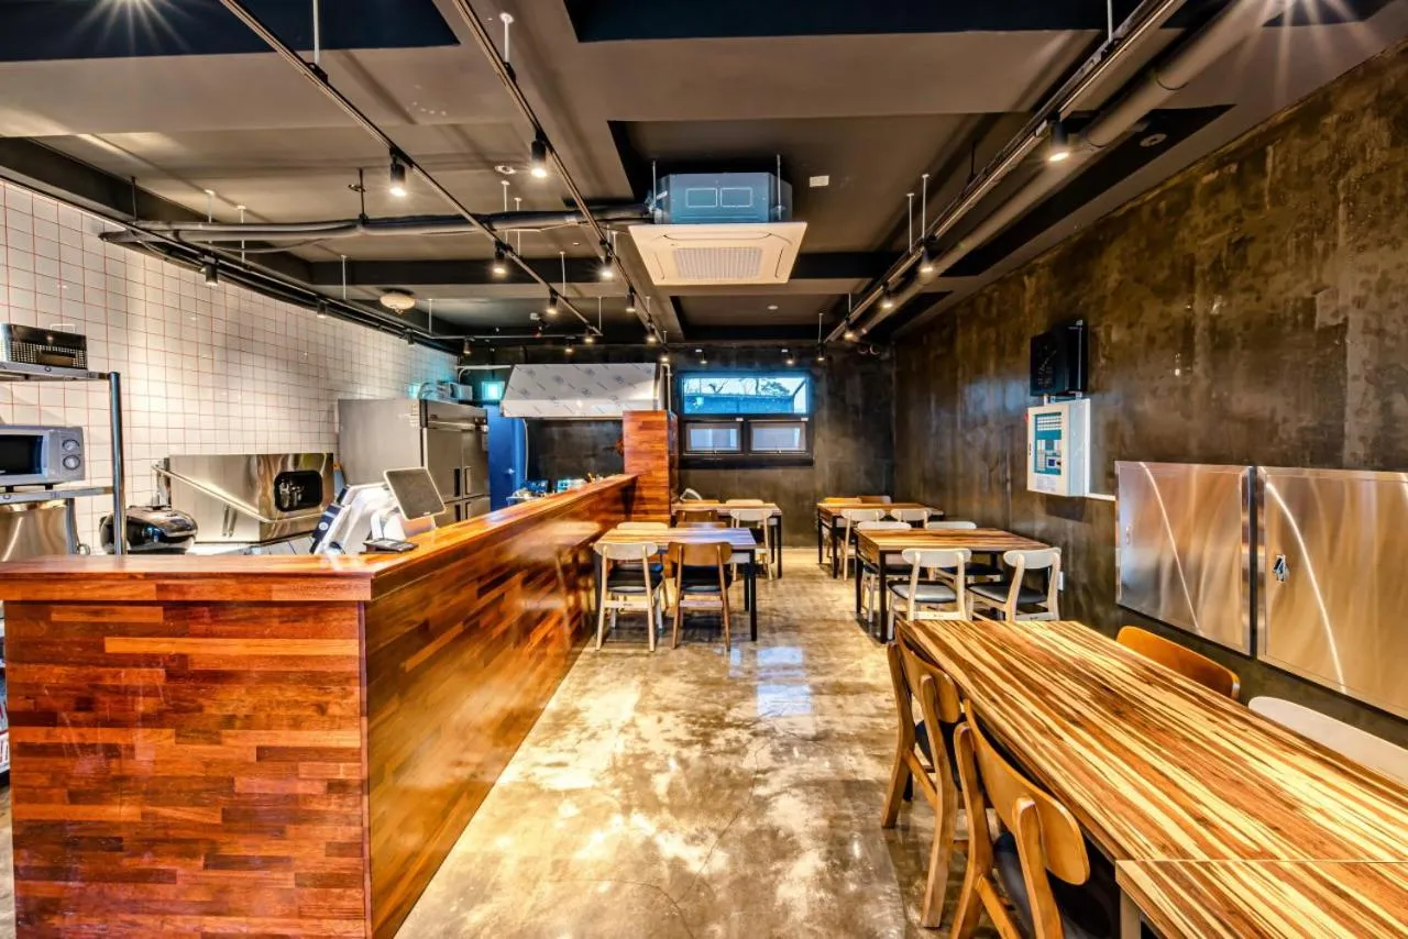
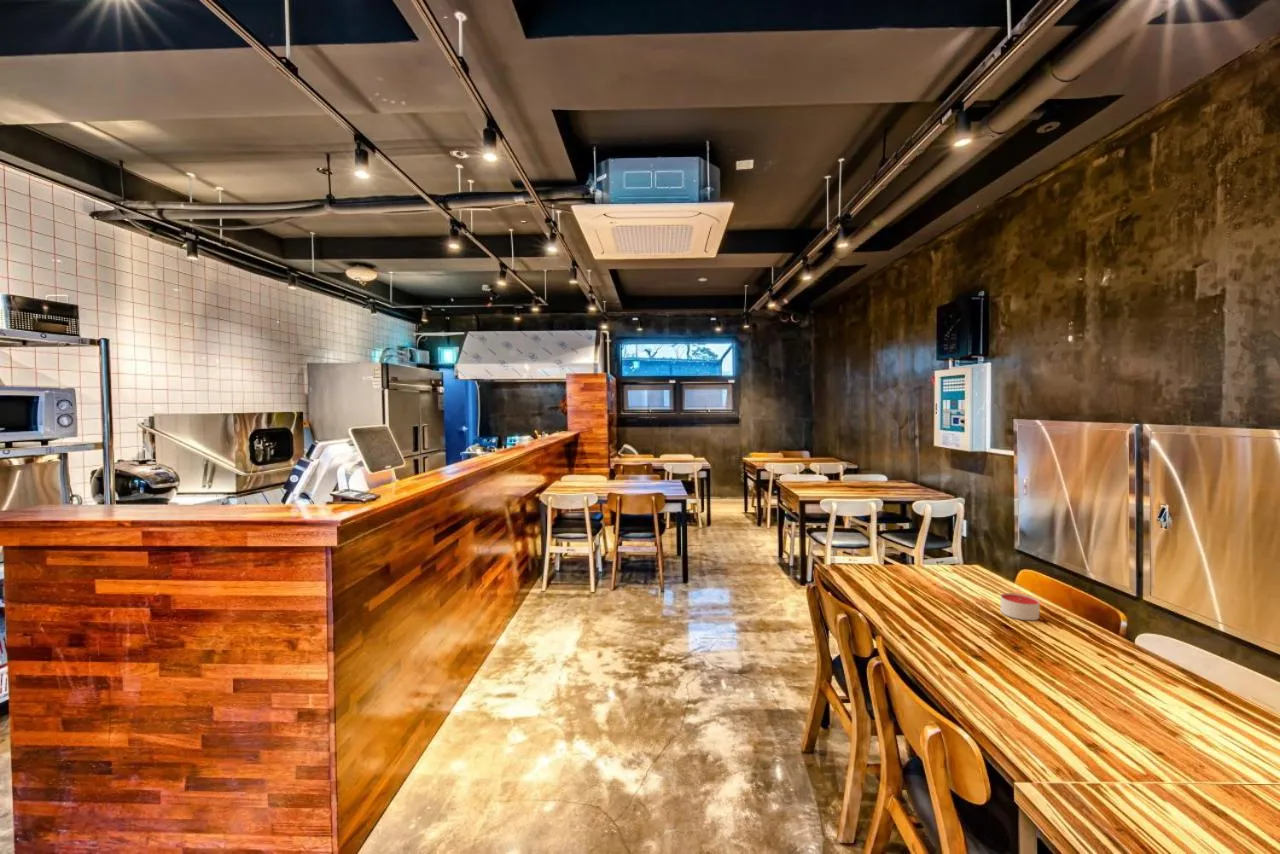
+ candle [999,592,1041,621]
